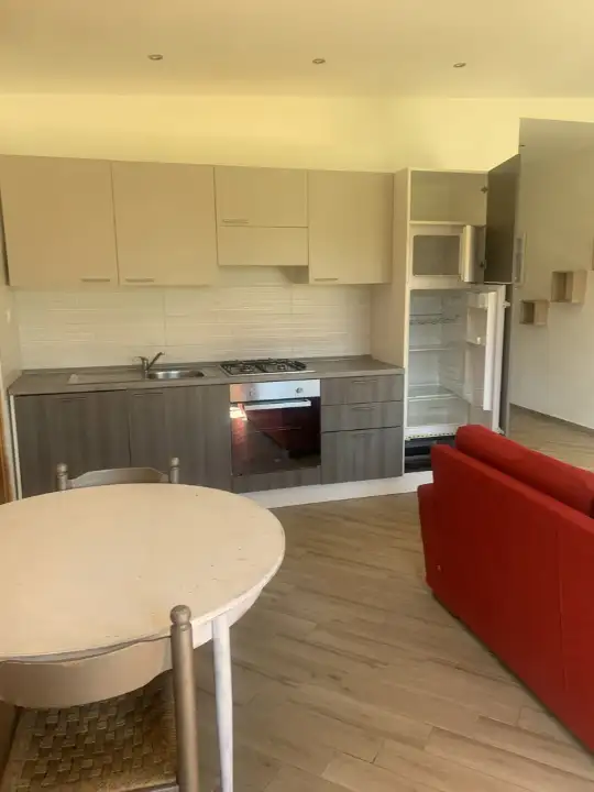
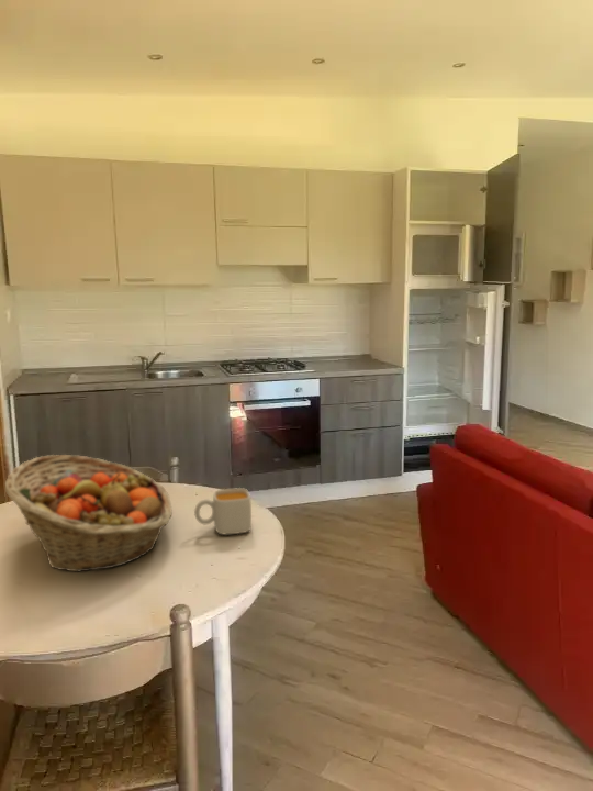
+ fruit basket [4,454,174,572]
+ mug [193,487,253,536]
